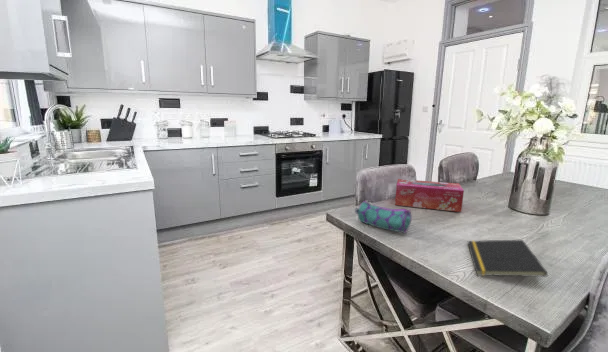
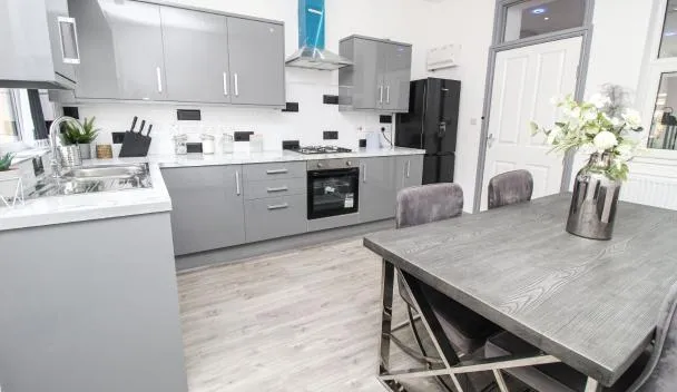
- notepad [467,239,549,277]
- tissue box [394,178,465,213]
- pencil case [354,199,413,234]
